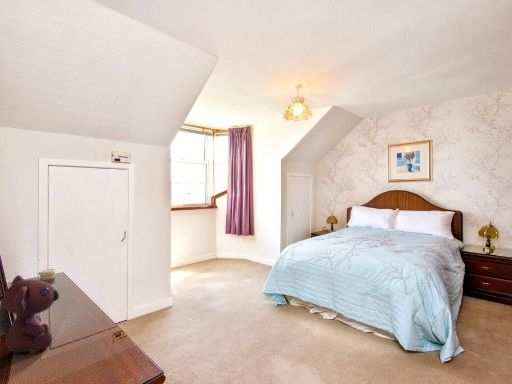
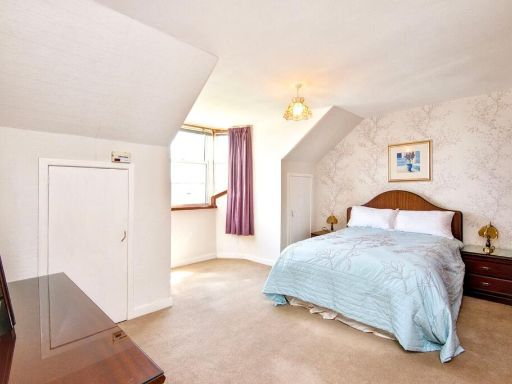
- coffee cup [37,268,57,287]
- teddy bear [2,274,60,353]
